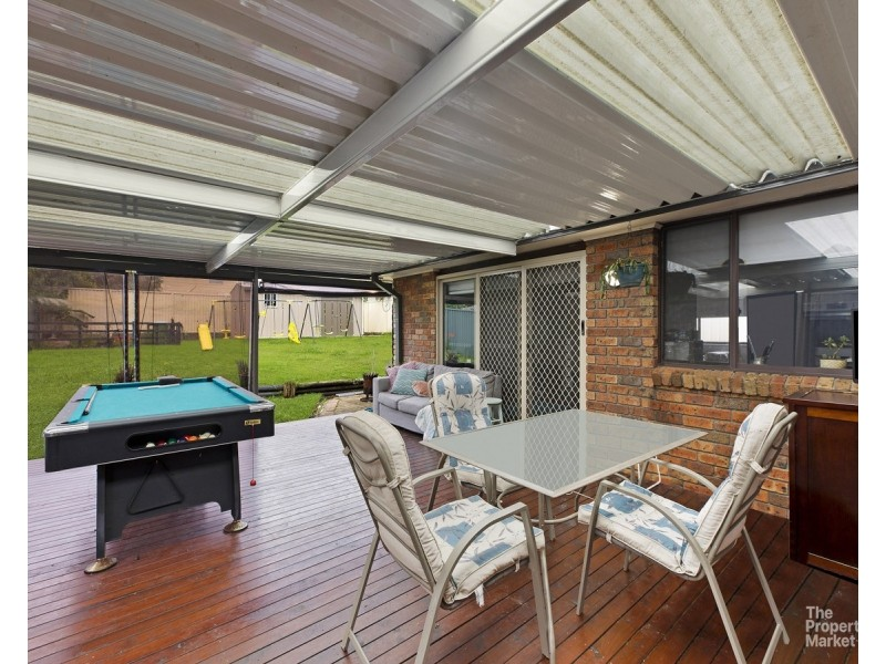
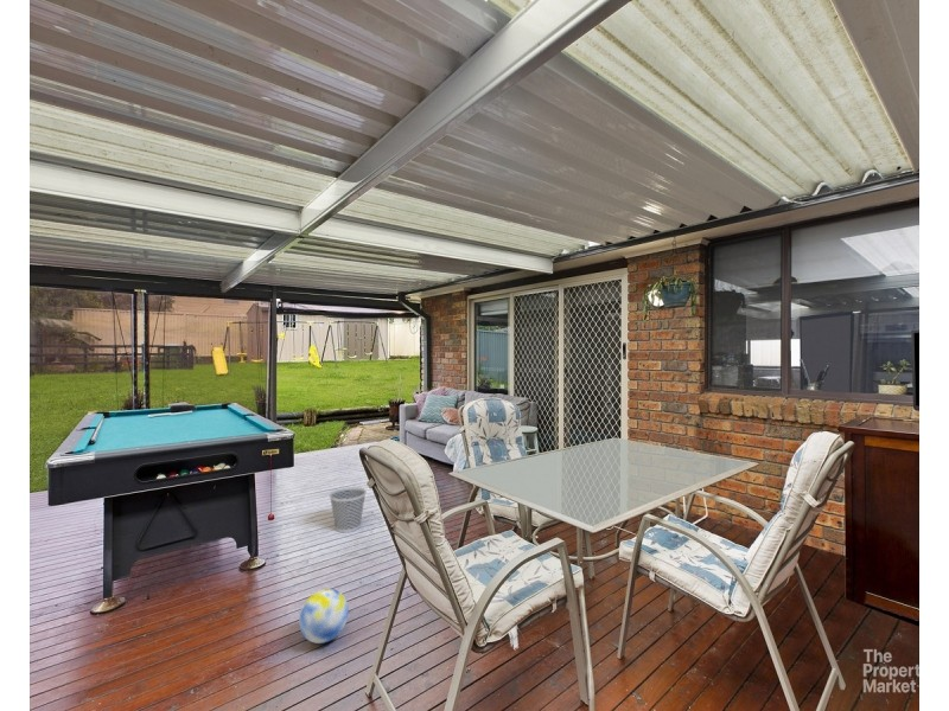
+ wastebasket [329,486,368,534]
+ ball [298,588,350,645]
